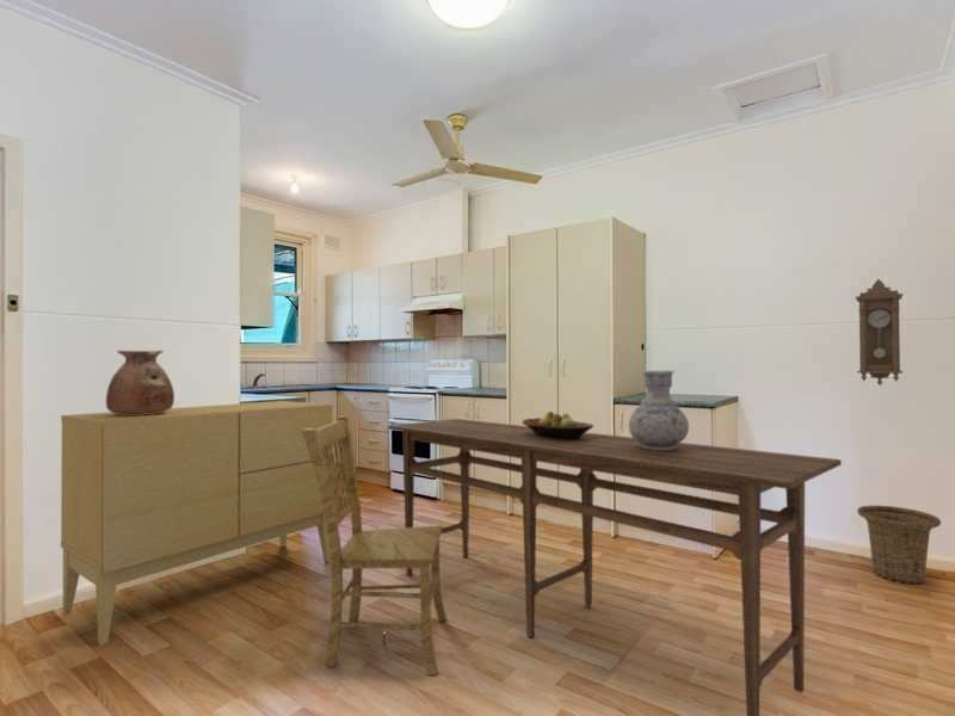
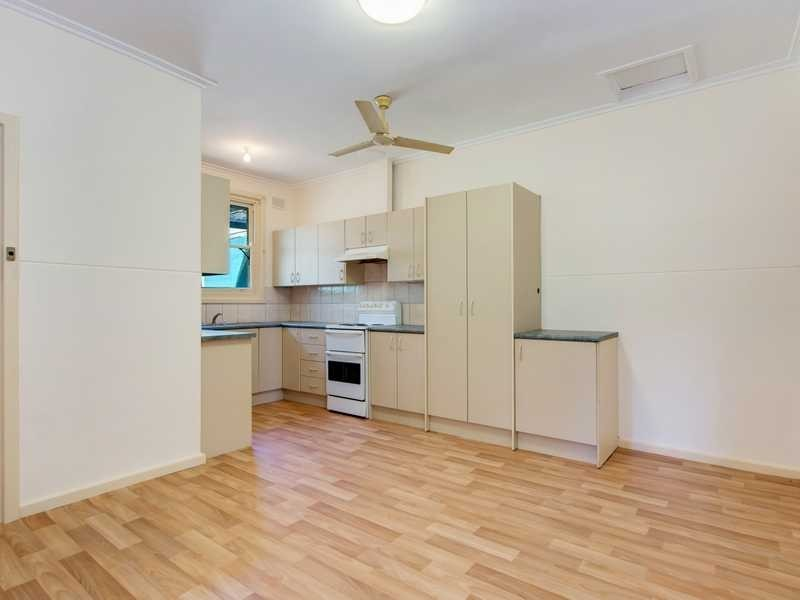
- fruit bowl [520,411,594,439]
- vase [105,350,175,415]
- vase [628,369,690,450]
- dining table [387,418,843,716]
- sideboard [60,400,334,647]
- dining chair [302,414,448,677]
- basket [856,505,942,585]
- pendulum clock [855,278,904,387]
